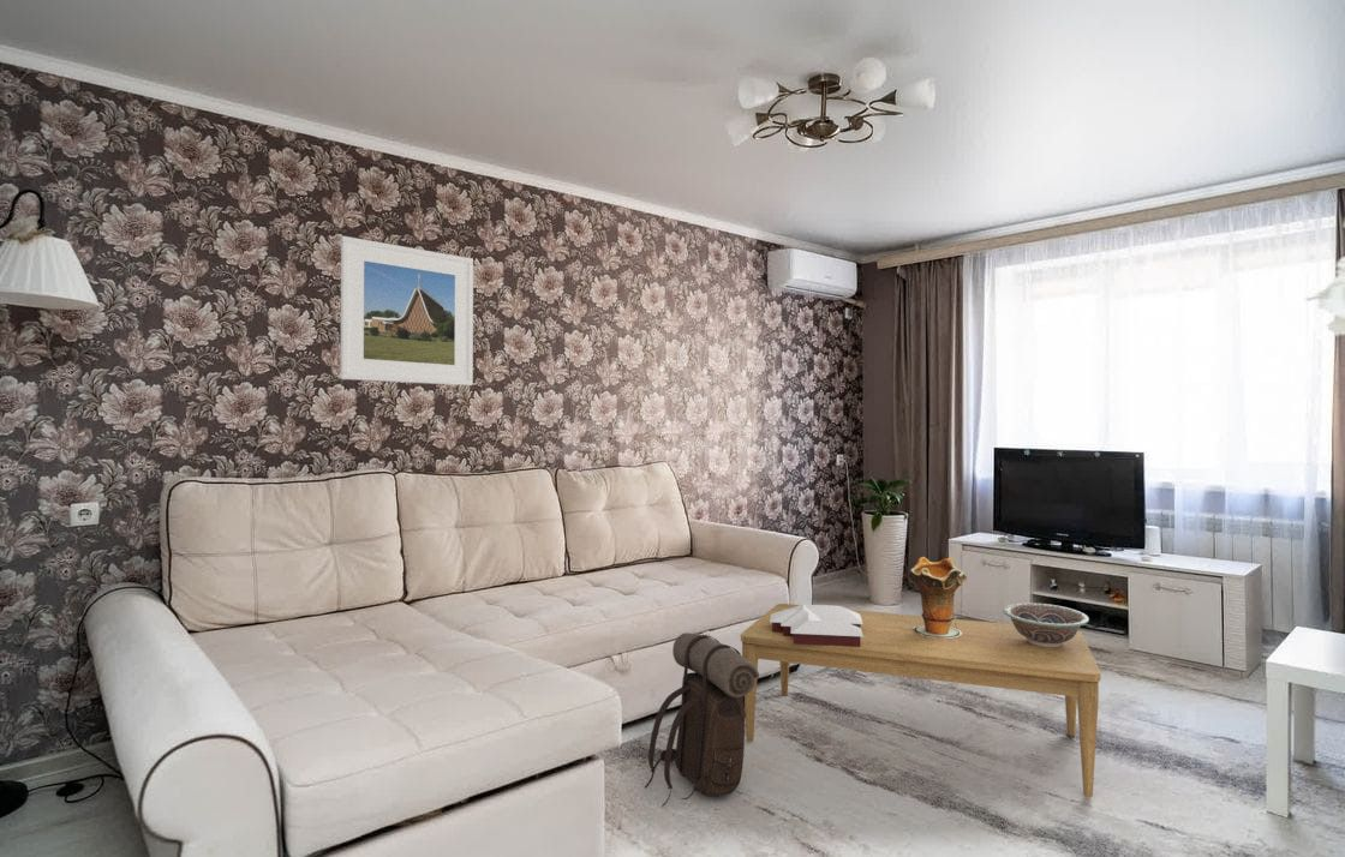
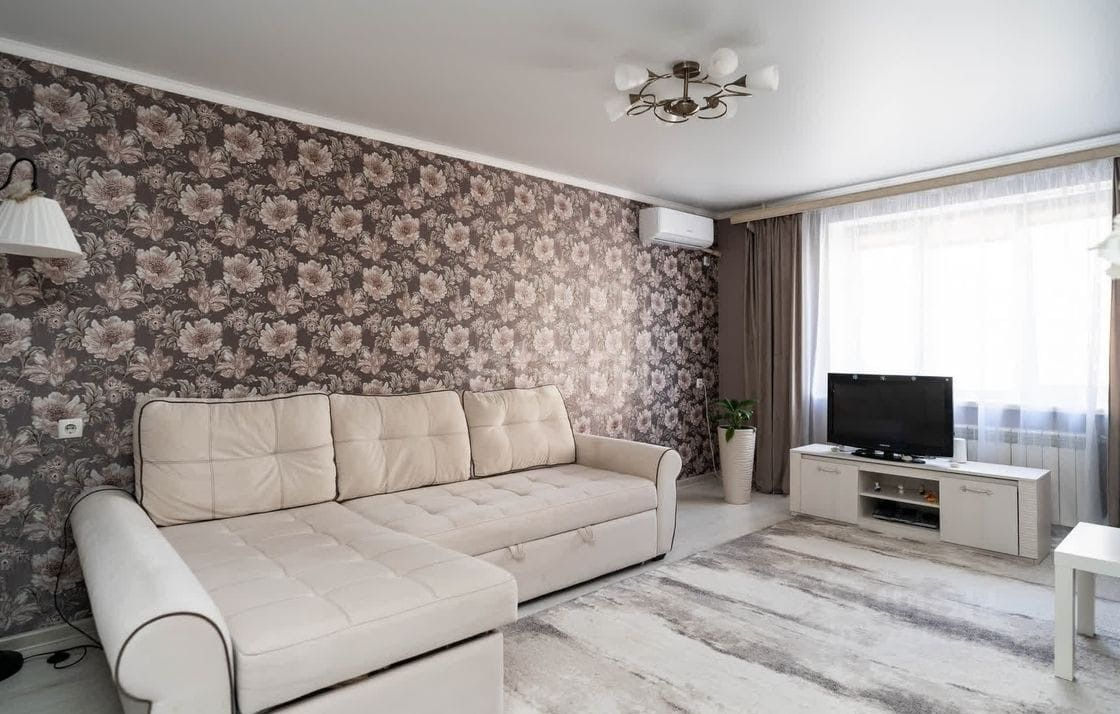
- books [770,604,863,647]
- backpack [644,631,760,808]
- decorative bowl [1002,601,1090,647]
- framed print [339,235,474,386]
- coffee table [740,603,1101,798]
- decorative vase [908,556,968,639]
